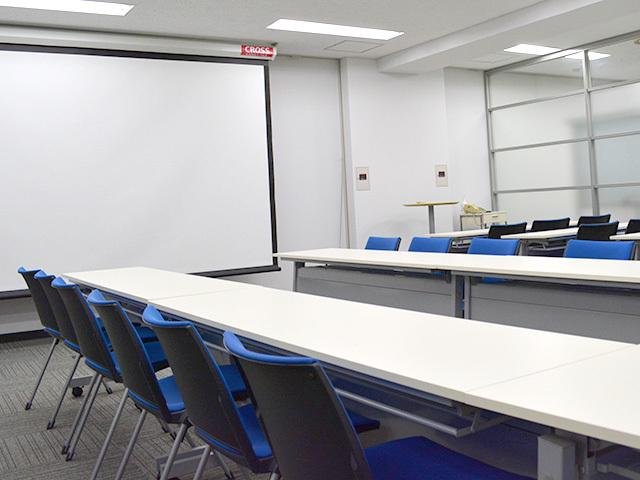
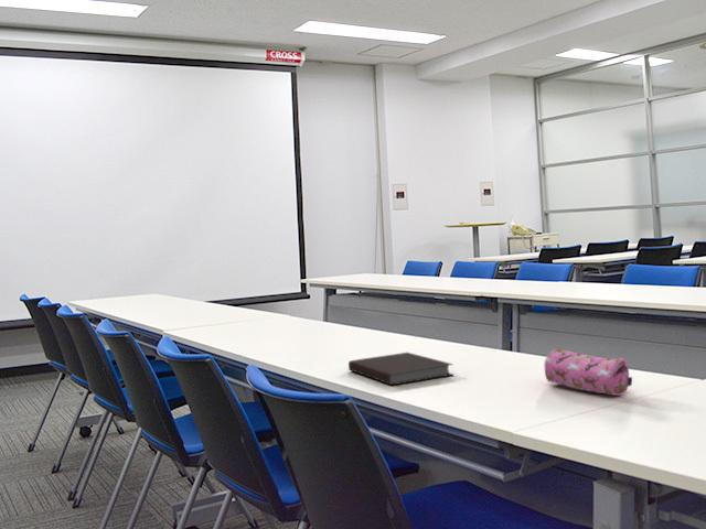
+ pencil case [544,347,633,397]
+ notebook [347,352,454,386]
